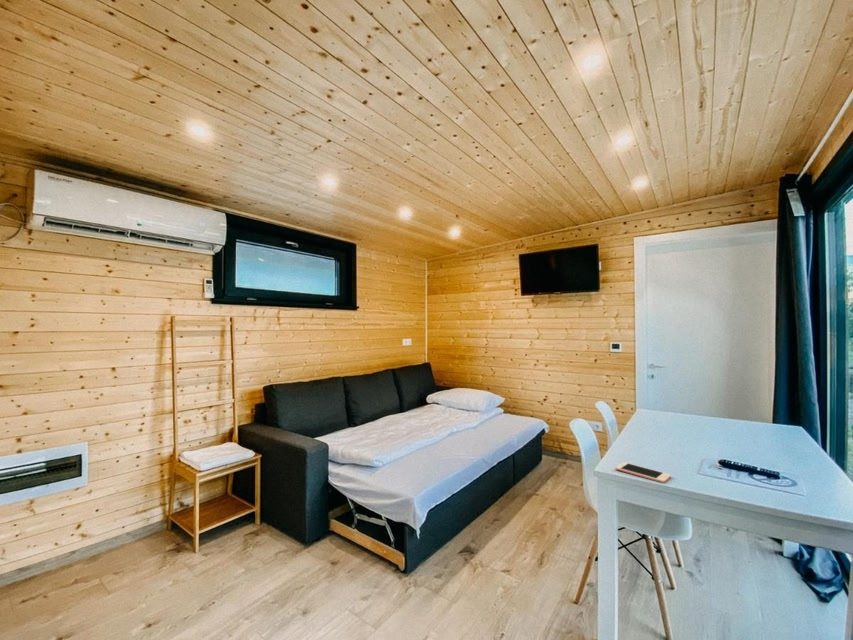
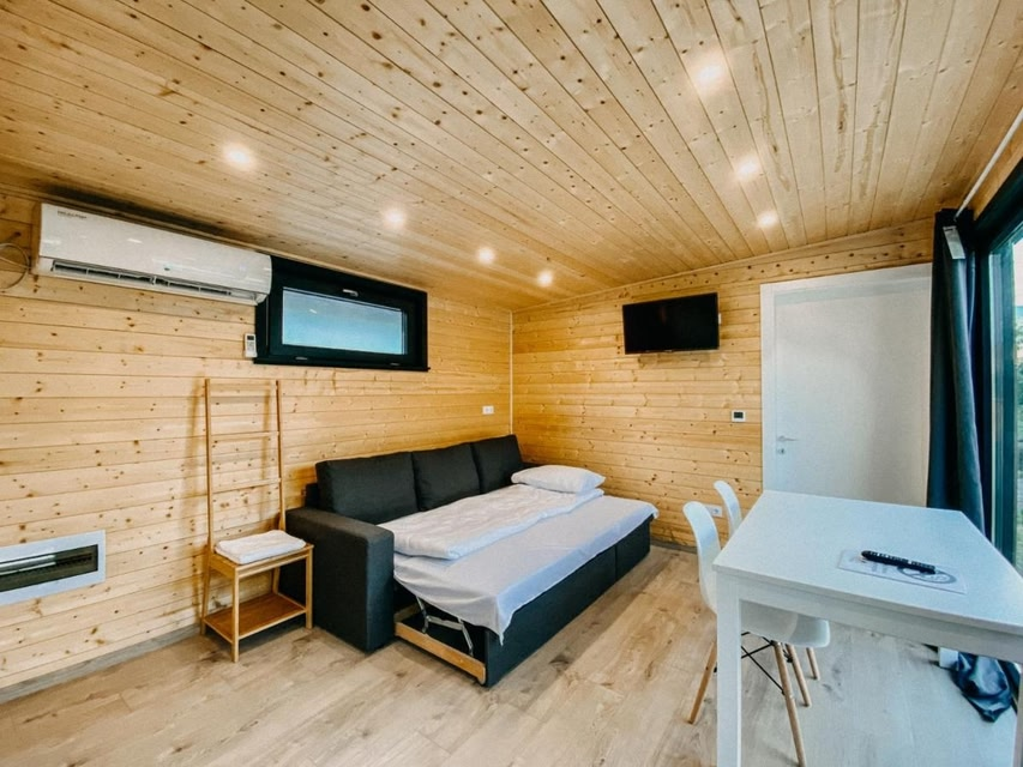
- cell phone [614,461,672,484]
